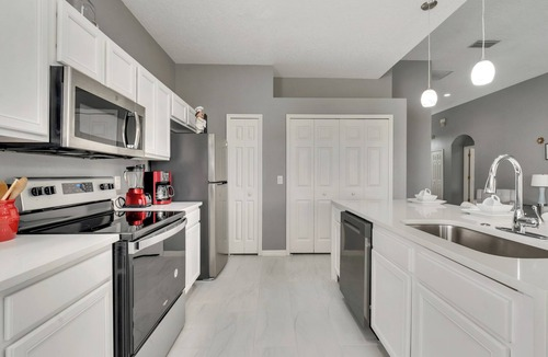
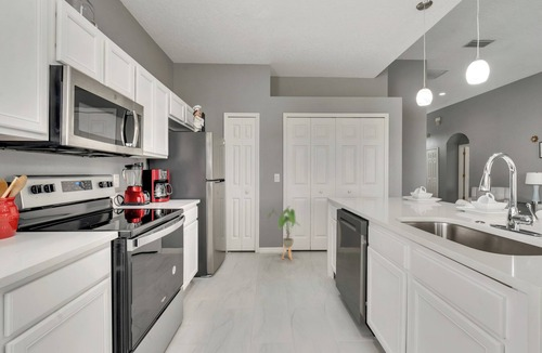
+ house plant [266,205,302,262]
